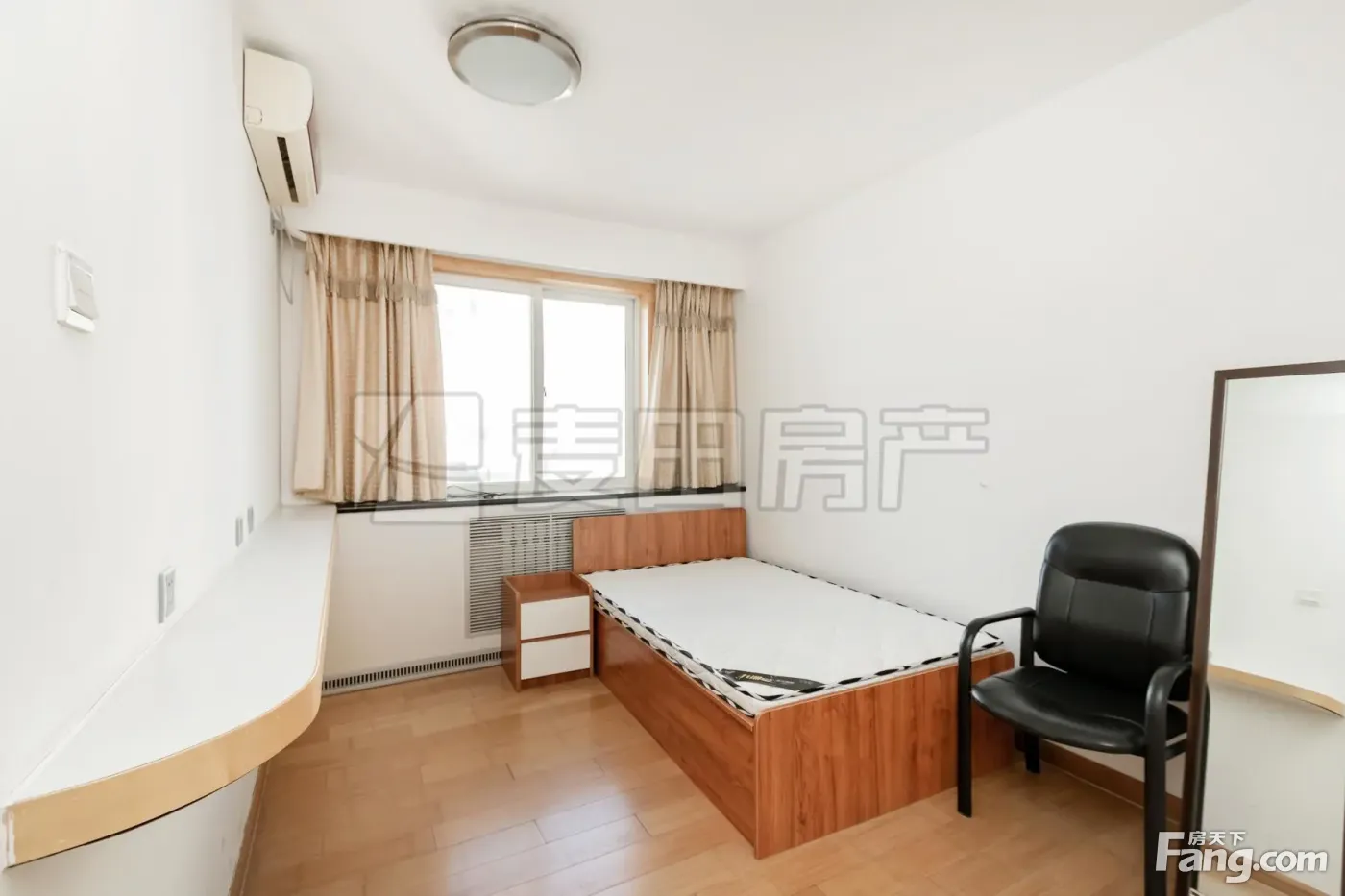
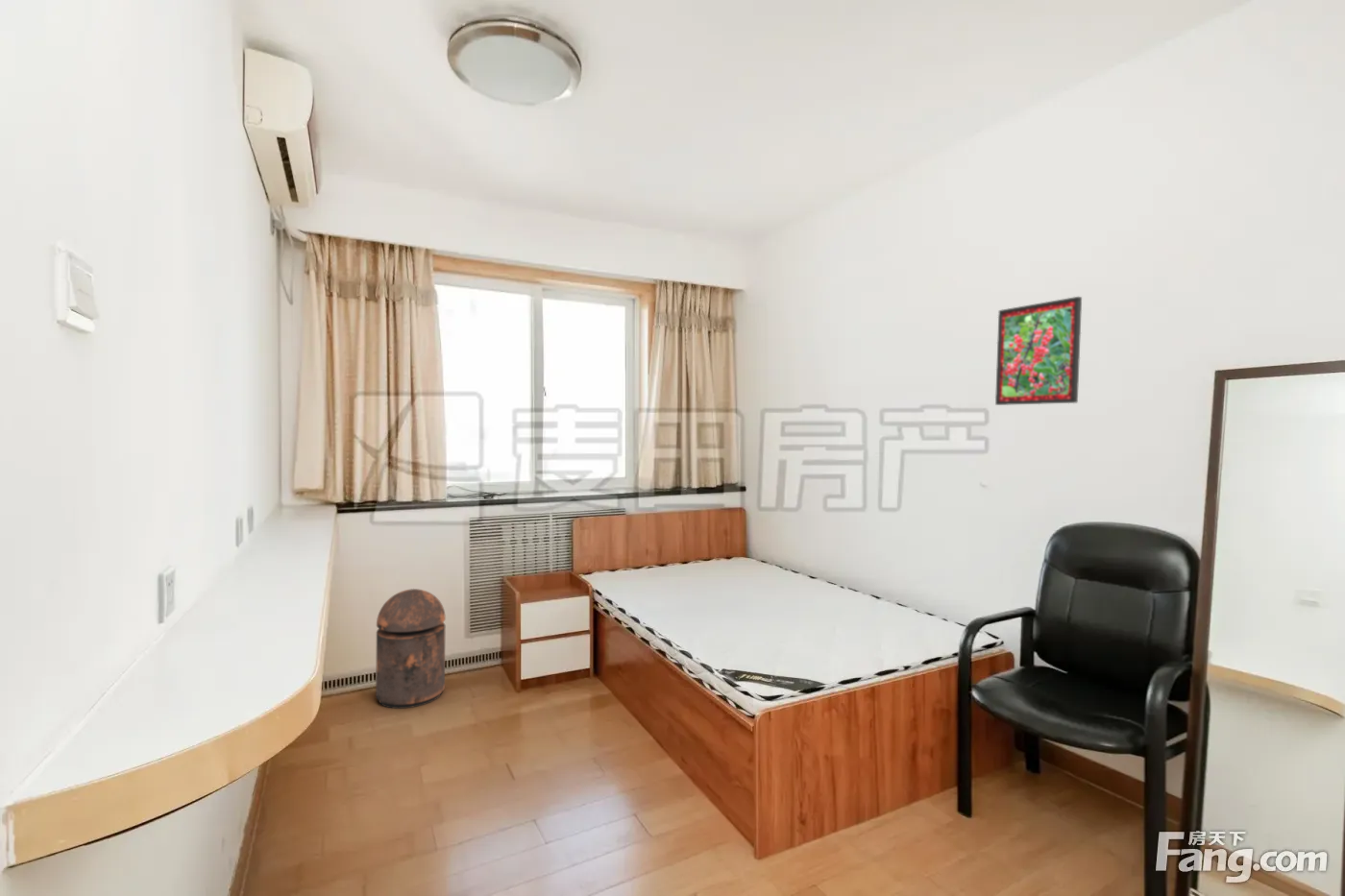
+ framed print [994,296,1083,406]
+ trash can [375,588,447,710]
